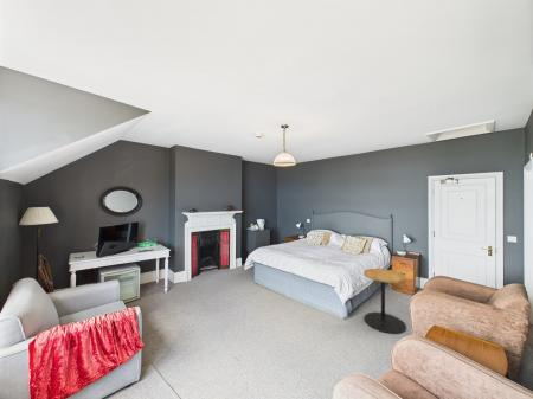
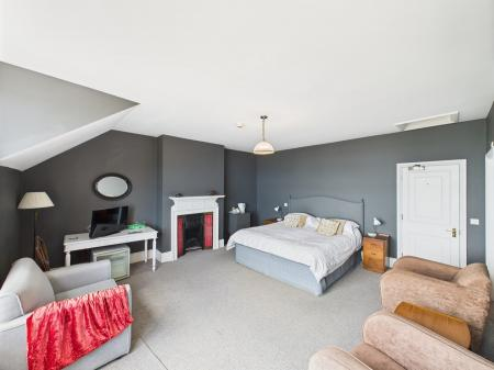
- side table [362,268,407,335]
